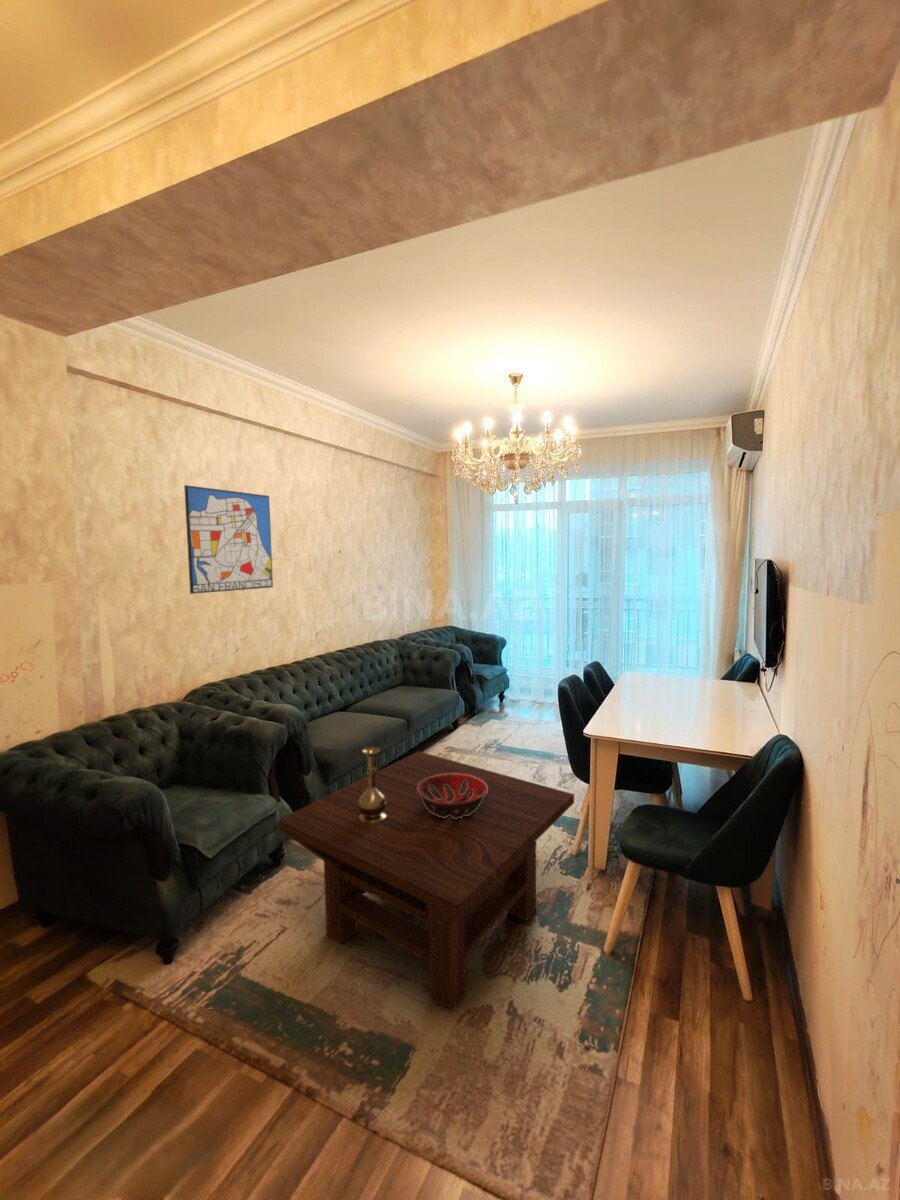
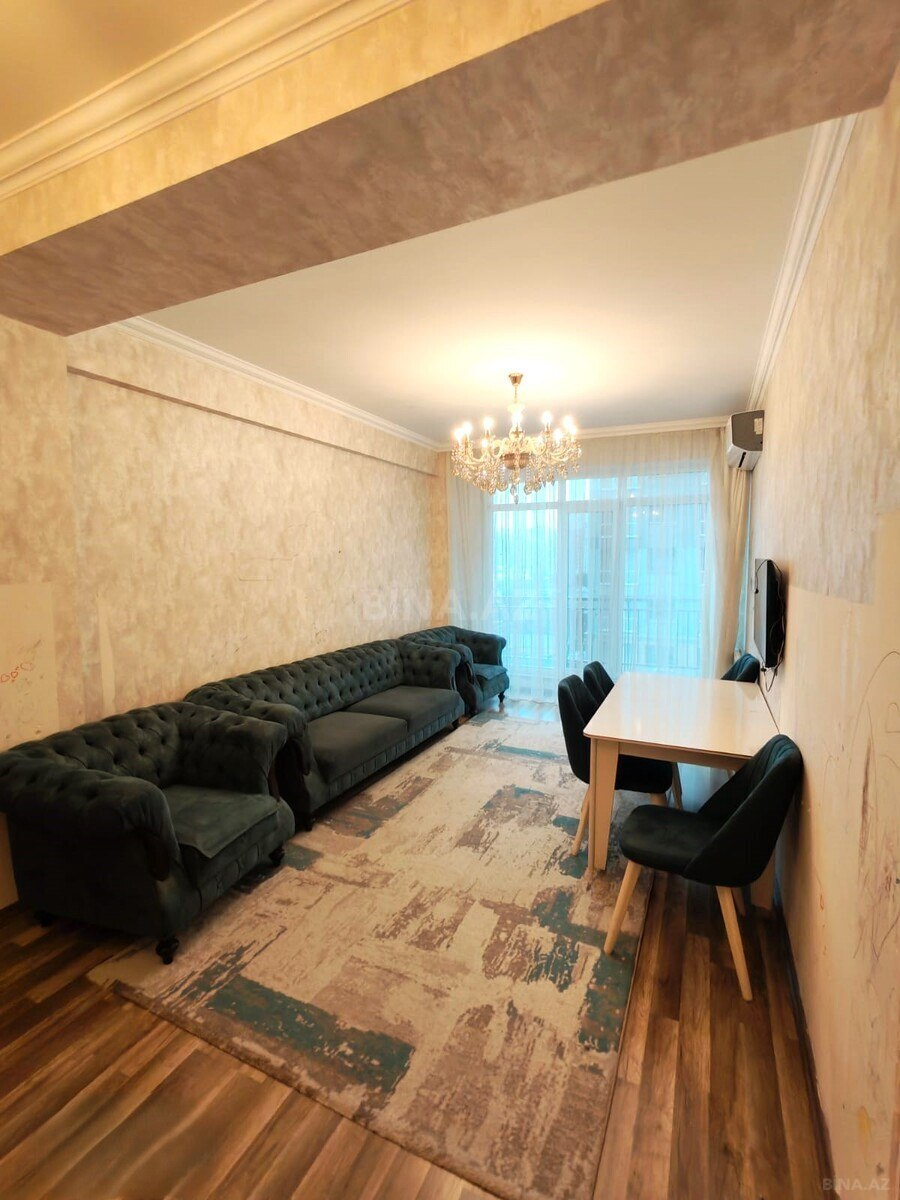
- vase [358,746,386,823]
- decorative bowl [417,773,488,819]
- wall art [183,484,274,595]
- coffee table [277,750,575,1014]
